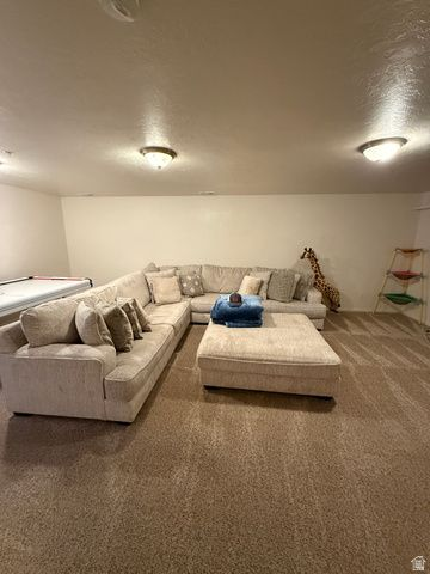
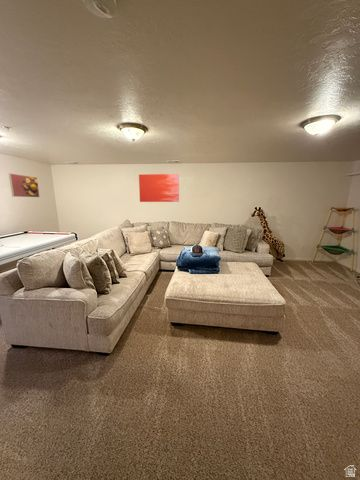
+ wall art [138,173,180,203]
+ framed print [8,172,41,198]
